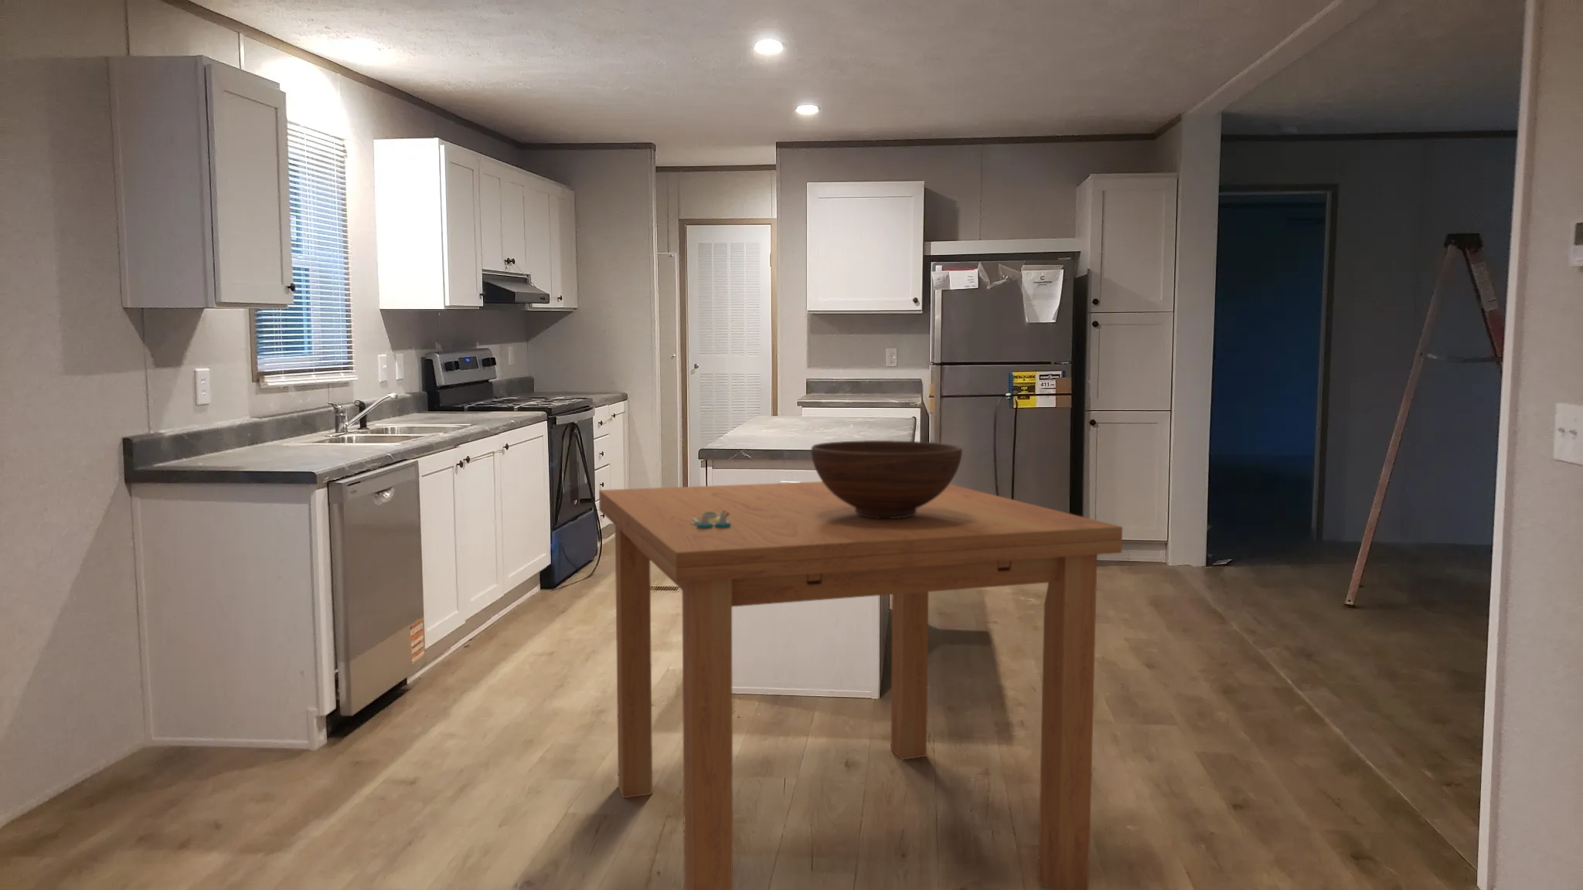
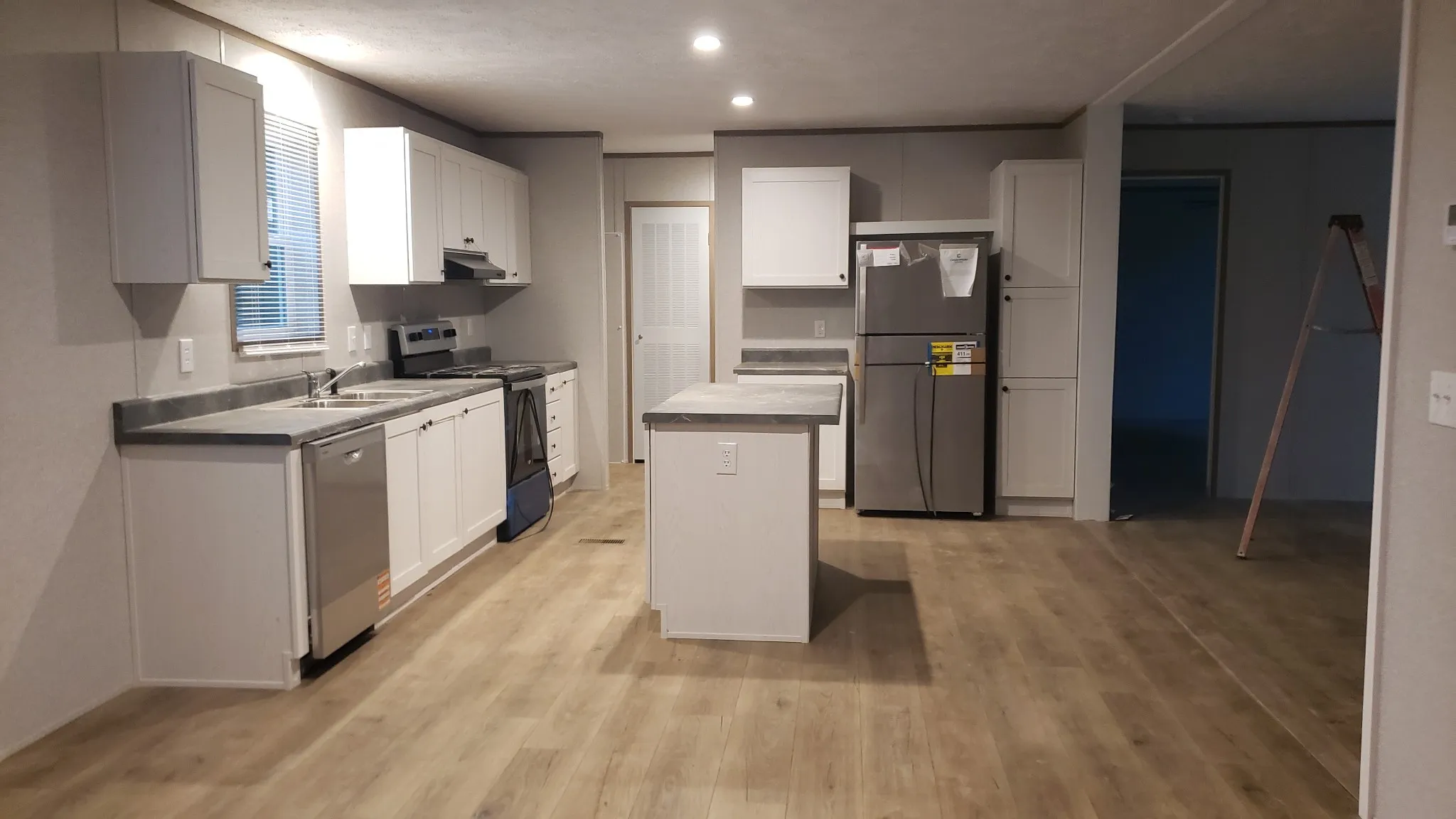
- salt and pepper shaker set [691,511,731,529]
- fruit bowl [810,440,963,518]
- dining table [598,480,1123,890]
